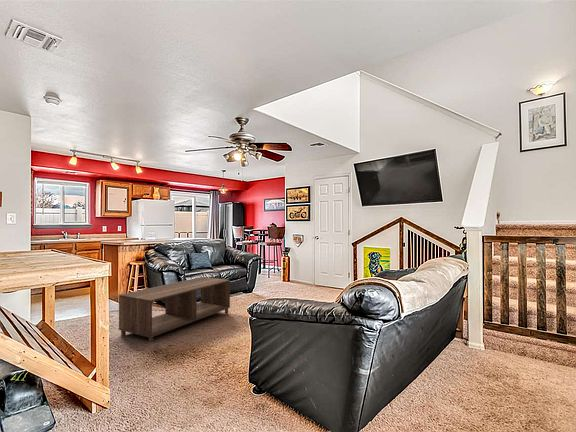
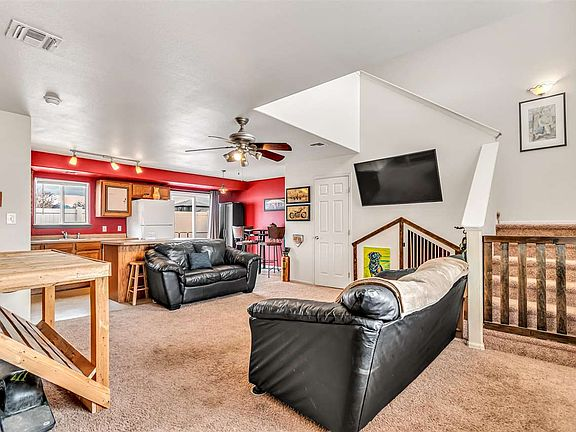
- coffee table [118,276,231,343]
